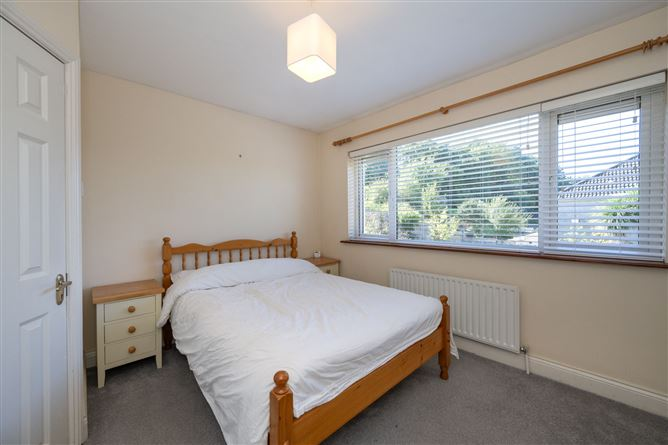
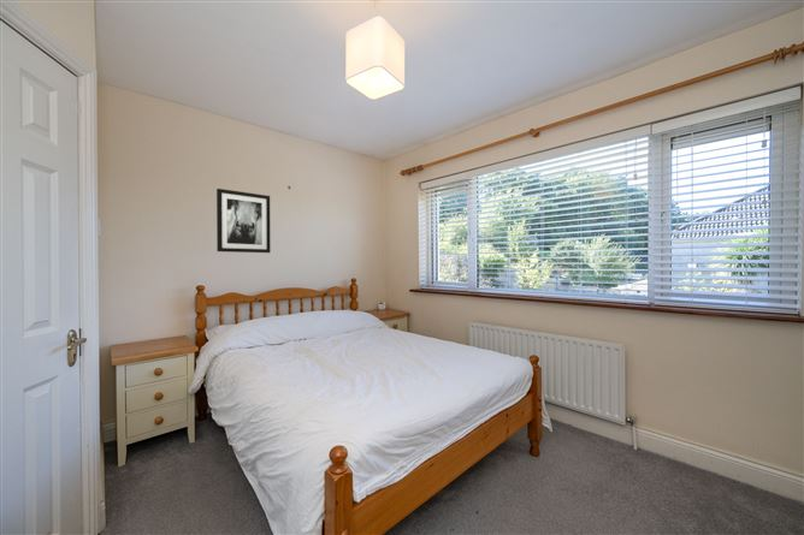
+ wall art [215,188,272,254]
